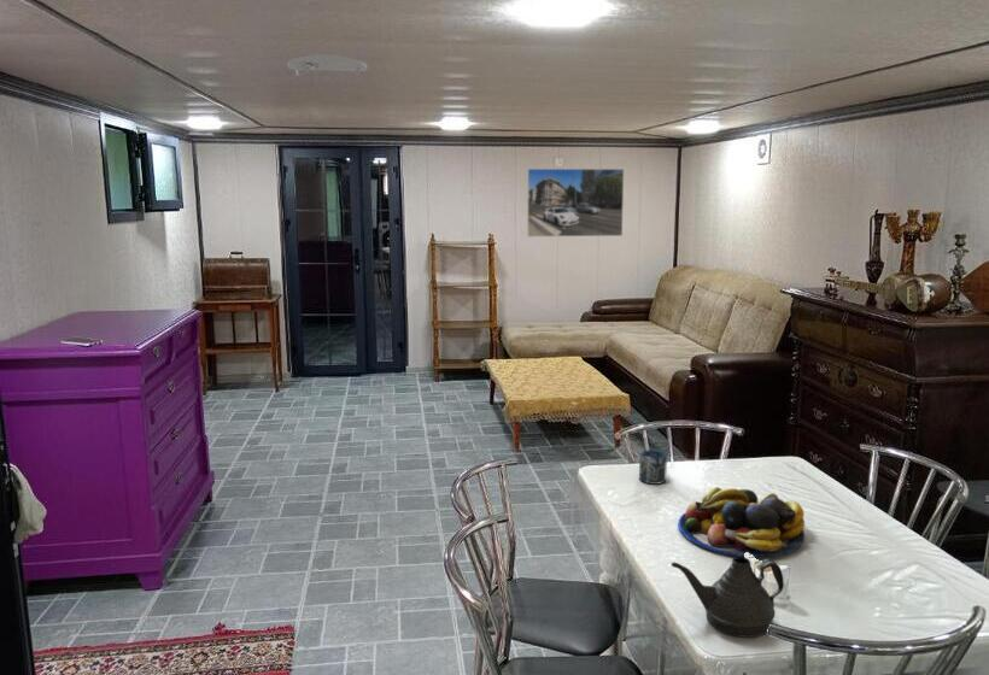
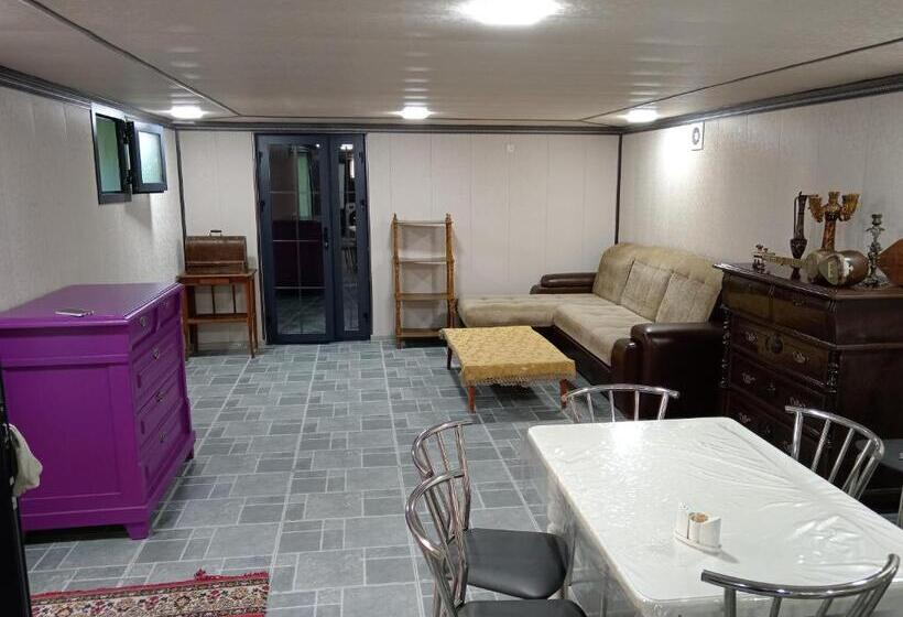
- cup [638,448,668,486]
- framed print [526,168,625,237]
- teapot [671,556,785,639]
- fruit bowl [677,486,806,558]
- smoke detector [287,53,368,77]
